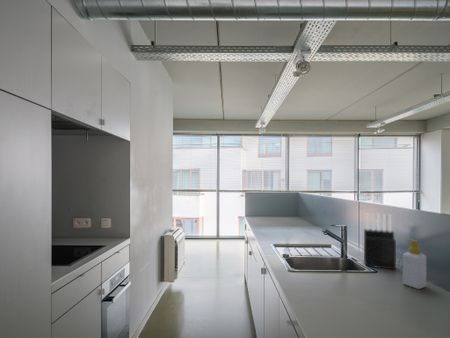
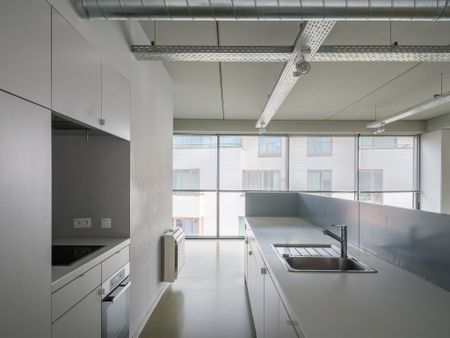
- knife block [363,212,397,271]
- soap bottle [402,238,427,290]
